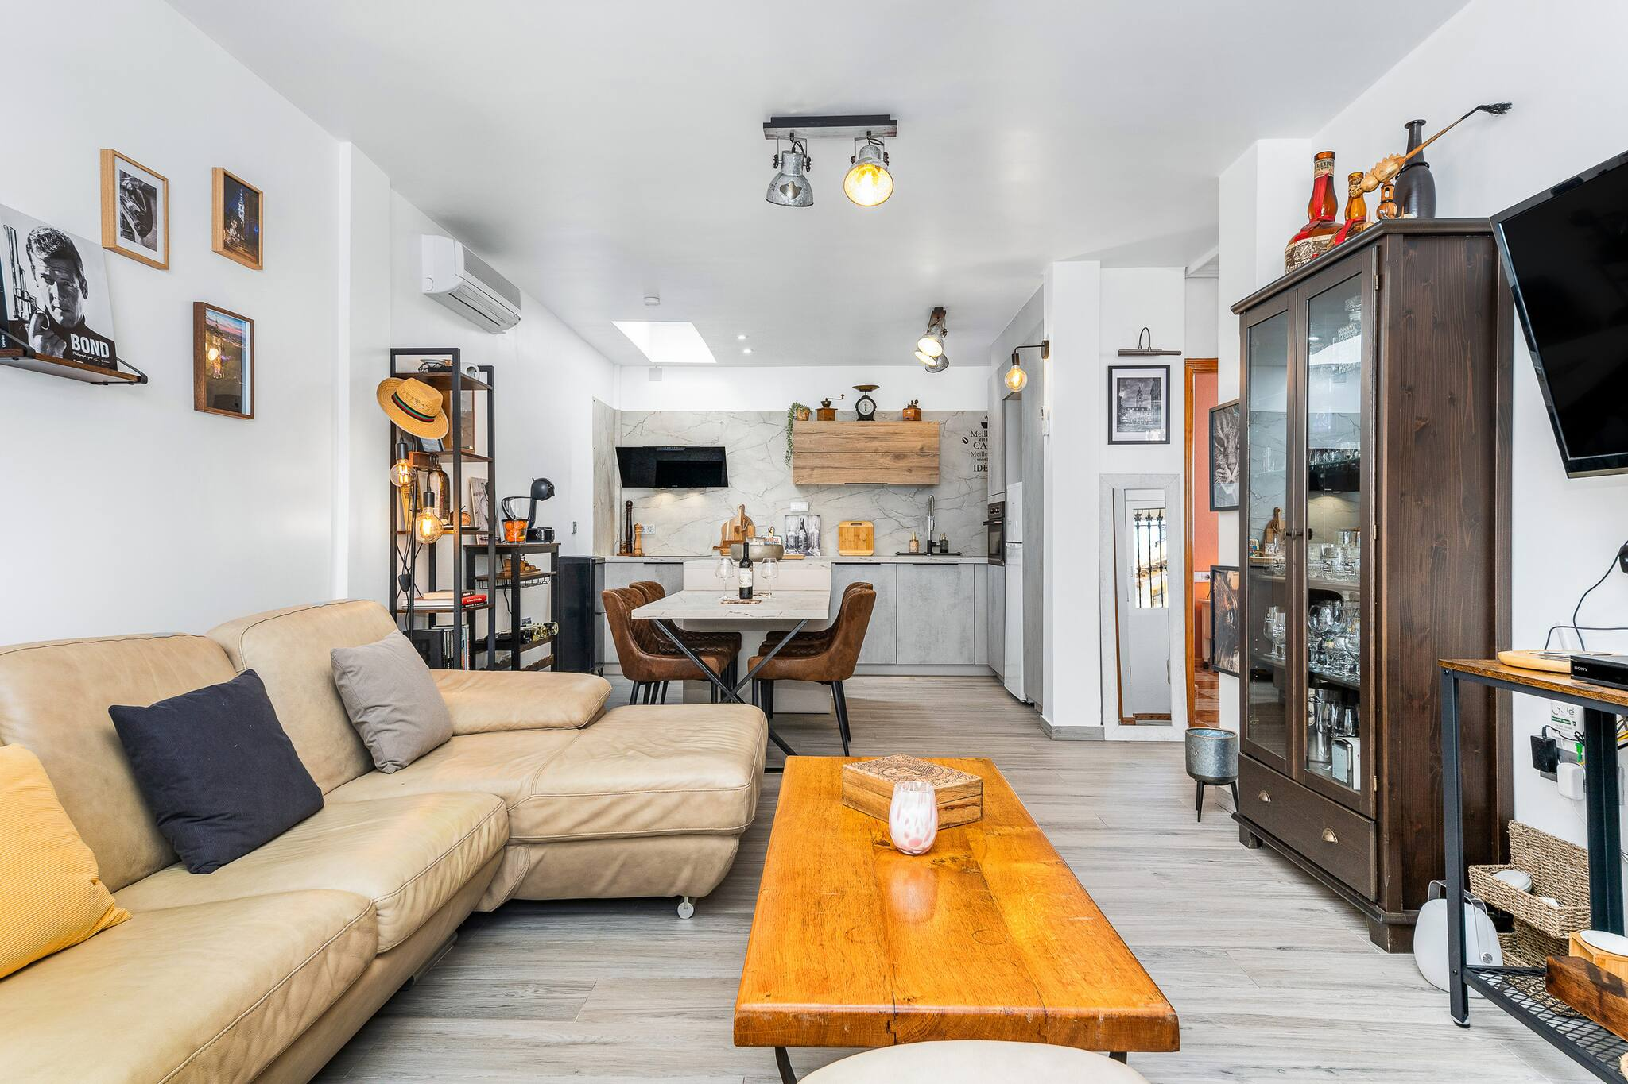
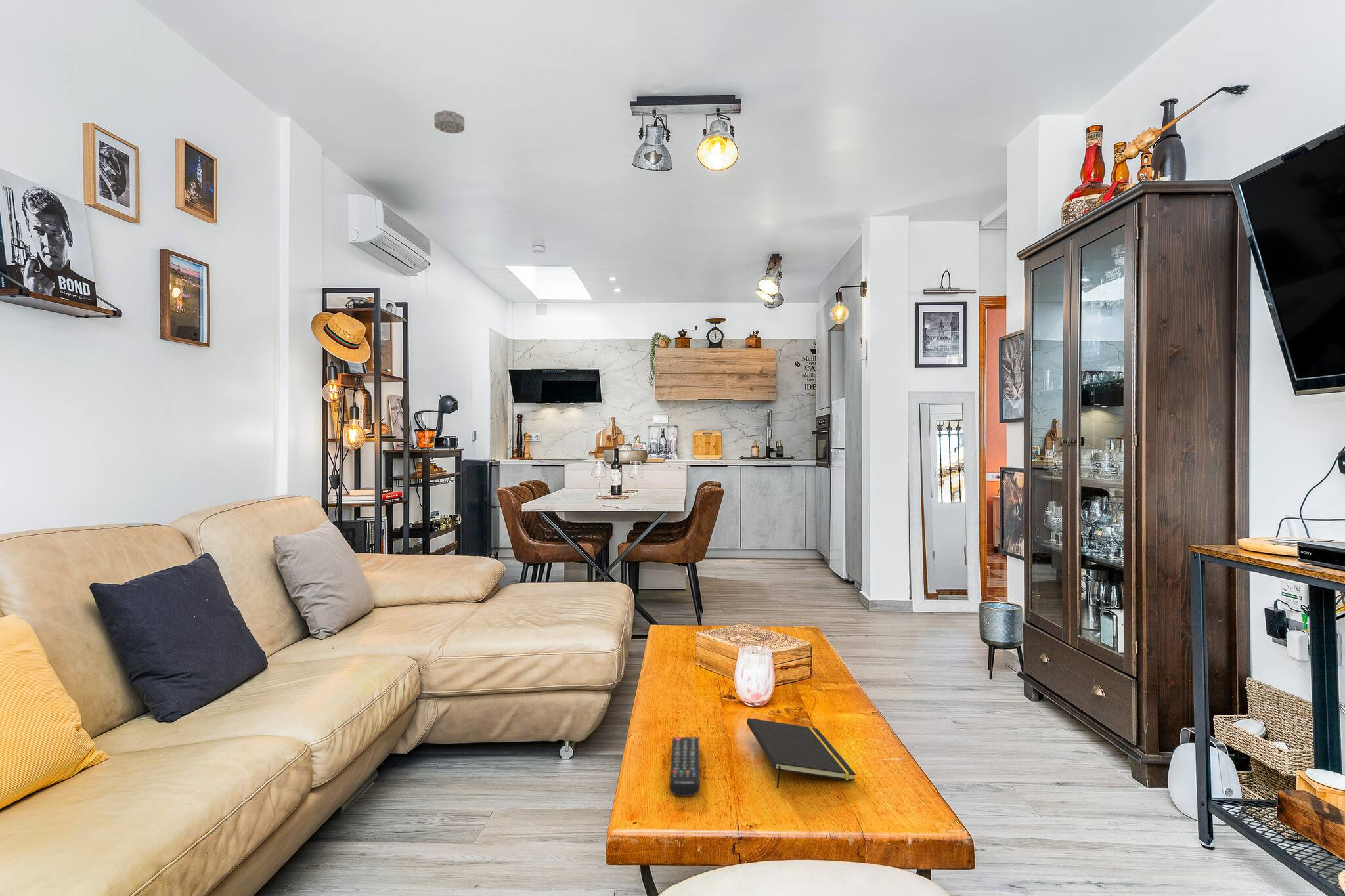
+ notepad [746,717,856,789]
+ remote control [669,736,700,797]
+ smoke detector [433,110,465,134]
